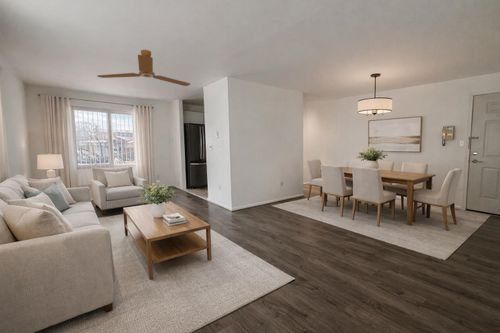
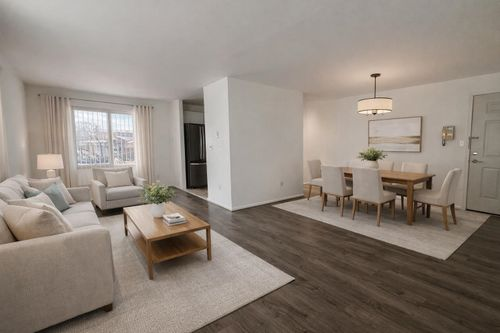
- ceiling fan [96,49,191,87]
